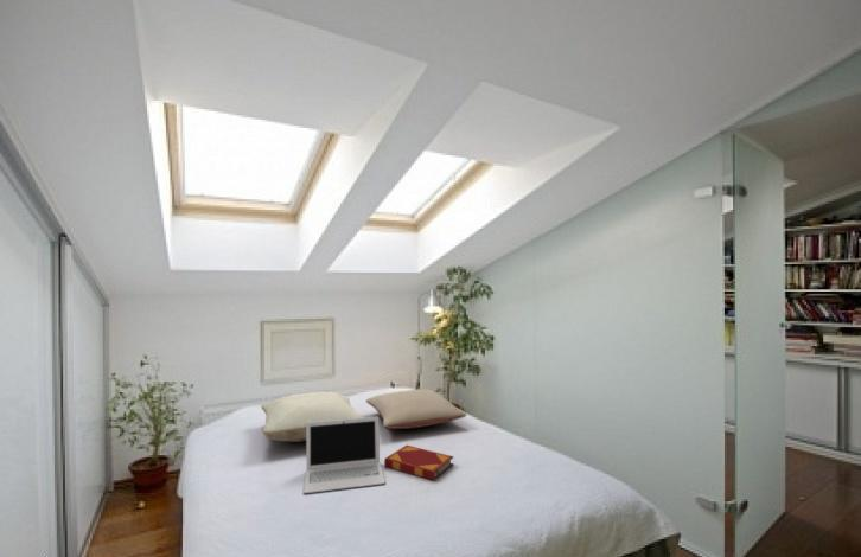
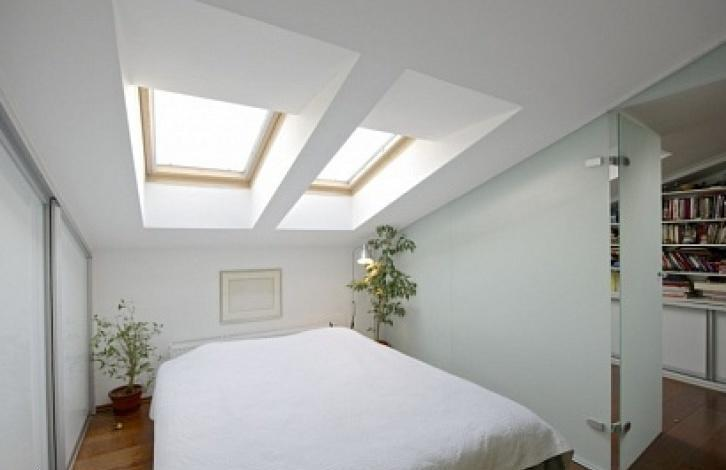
- hardback book [383,444,455,481]
- pillow [365,389,467,430]
- laptop [302,416,387,494]
- pillow [260,390,364,443]
